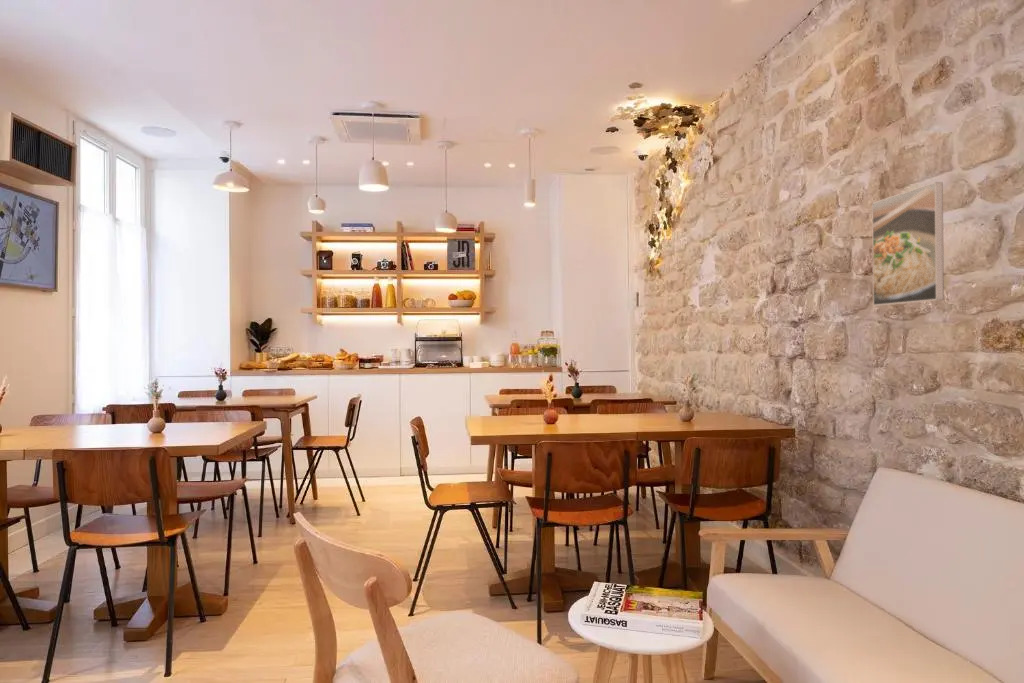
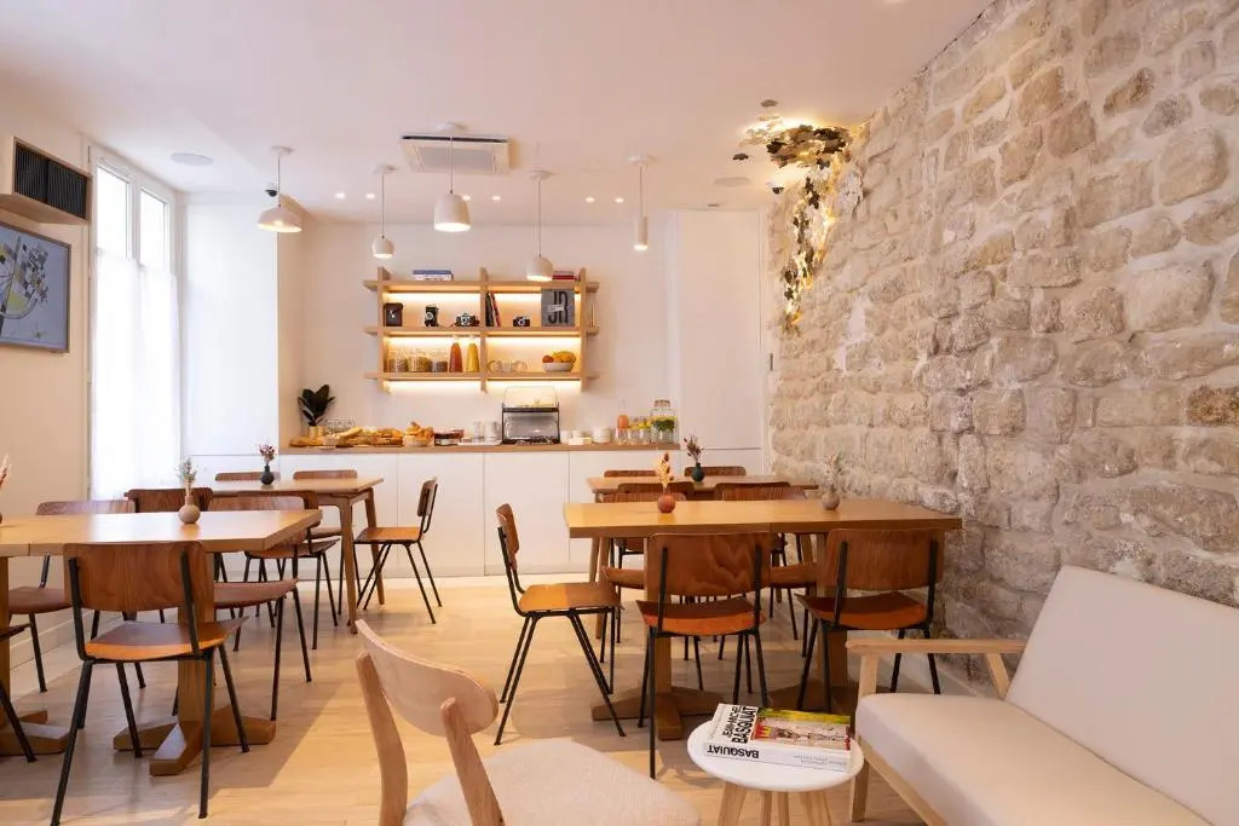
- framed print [871,181,945,307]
